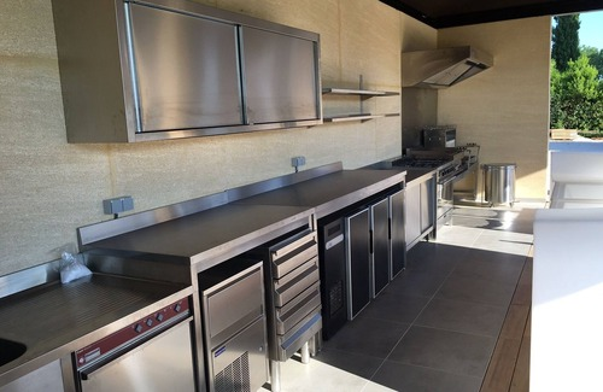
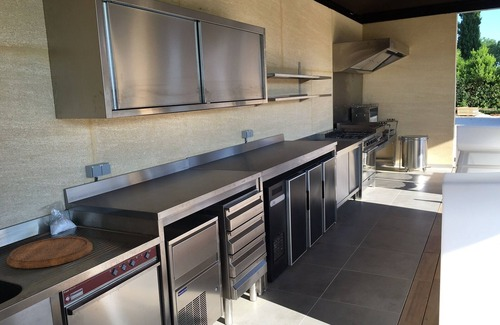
+ cutting board [6,236,94,269]
